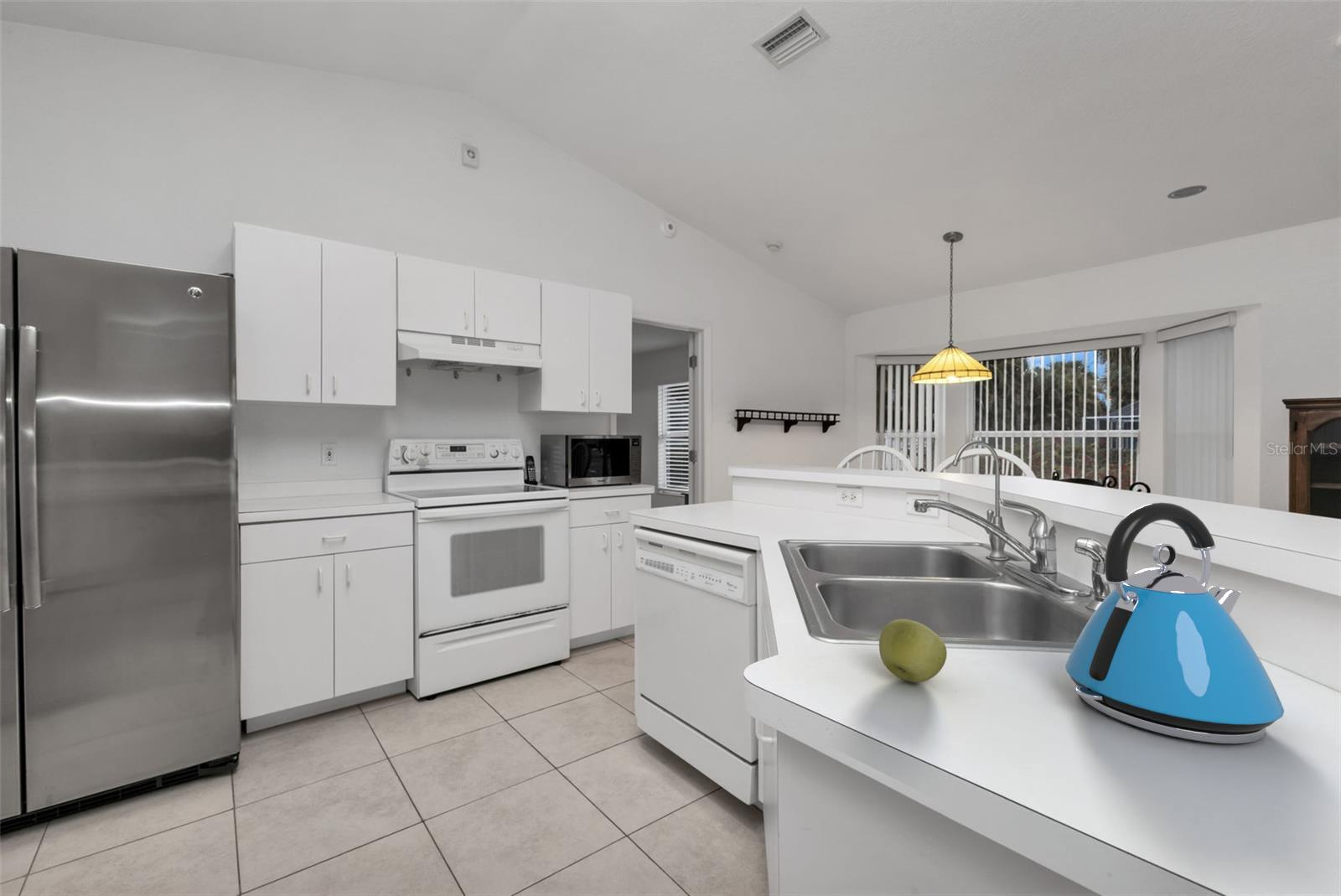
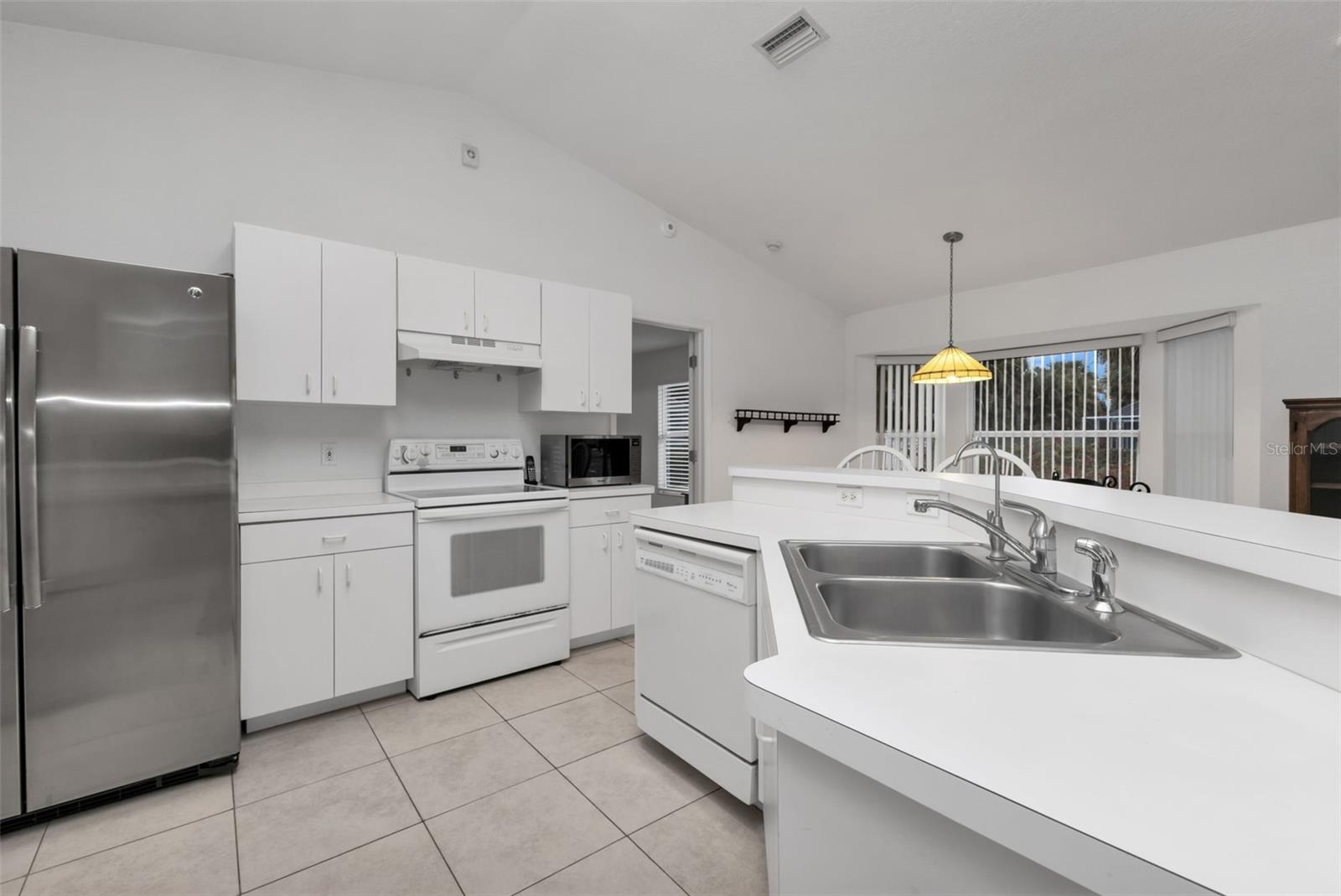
- recessed light [1167,184,1208,199]
- kettle [1064,502,1285,745]
- apple [878,619,948,683]
